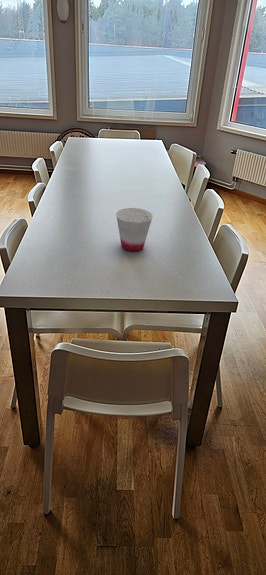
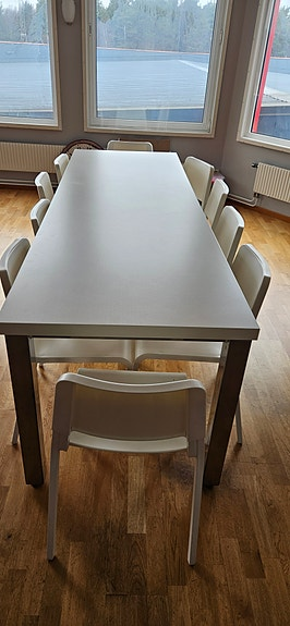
- cup [115,207,153,252]
